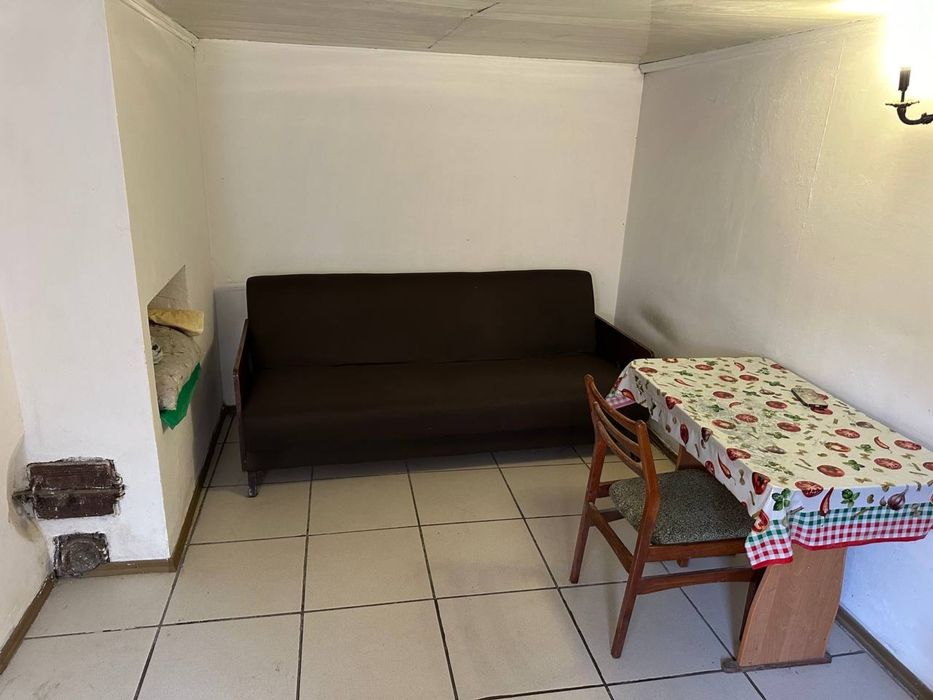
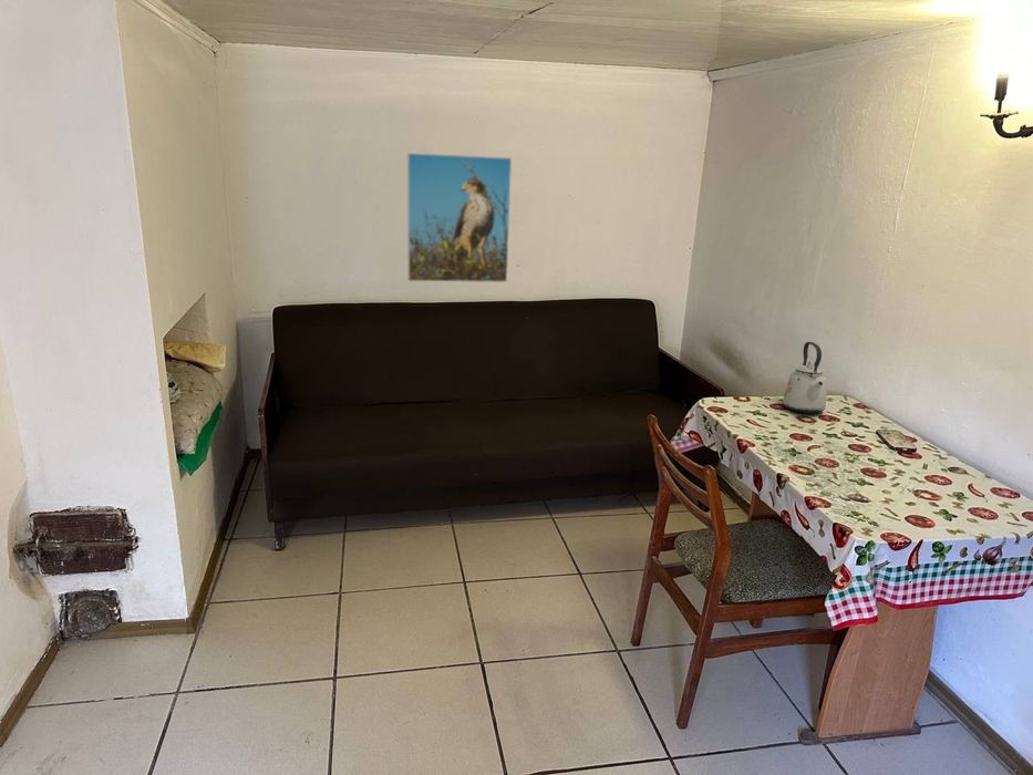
+ kettle [782,341,828,414]
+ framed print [406,152,513,283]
